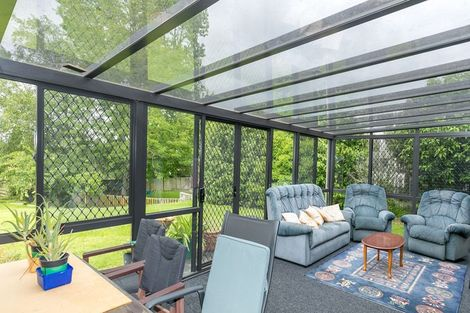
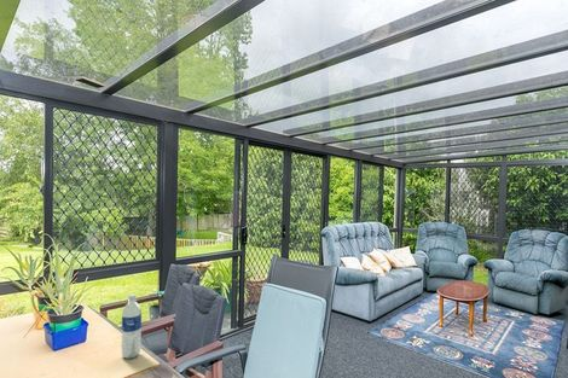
+ water bottle [121,293,143,360]
